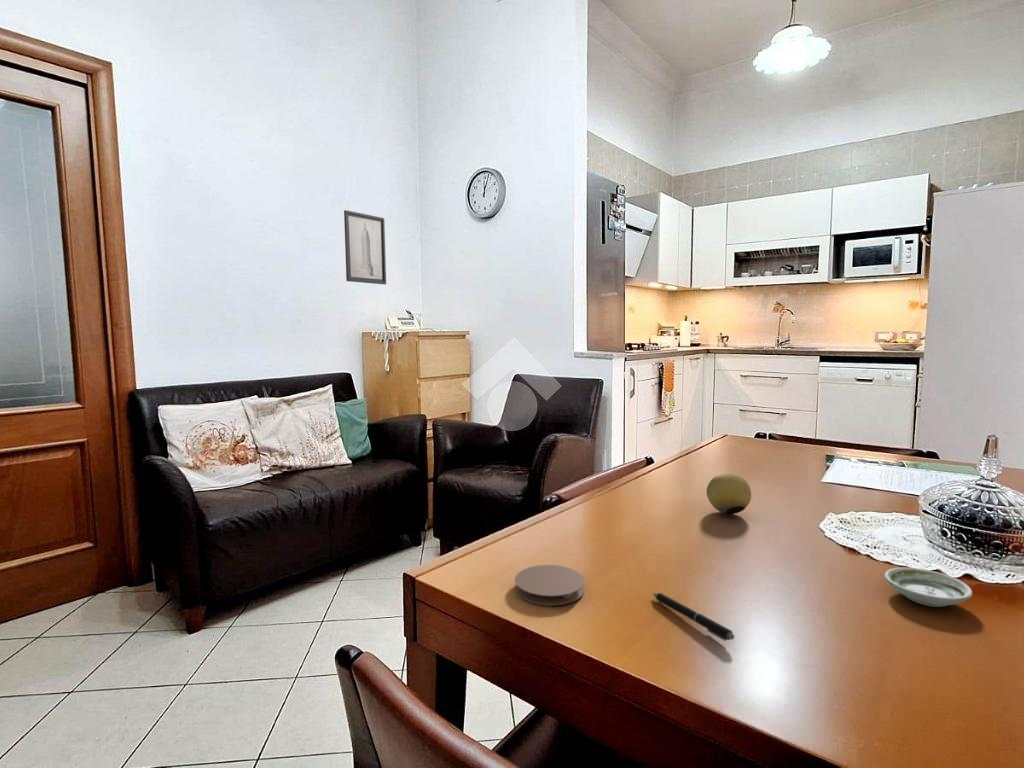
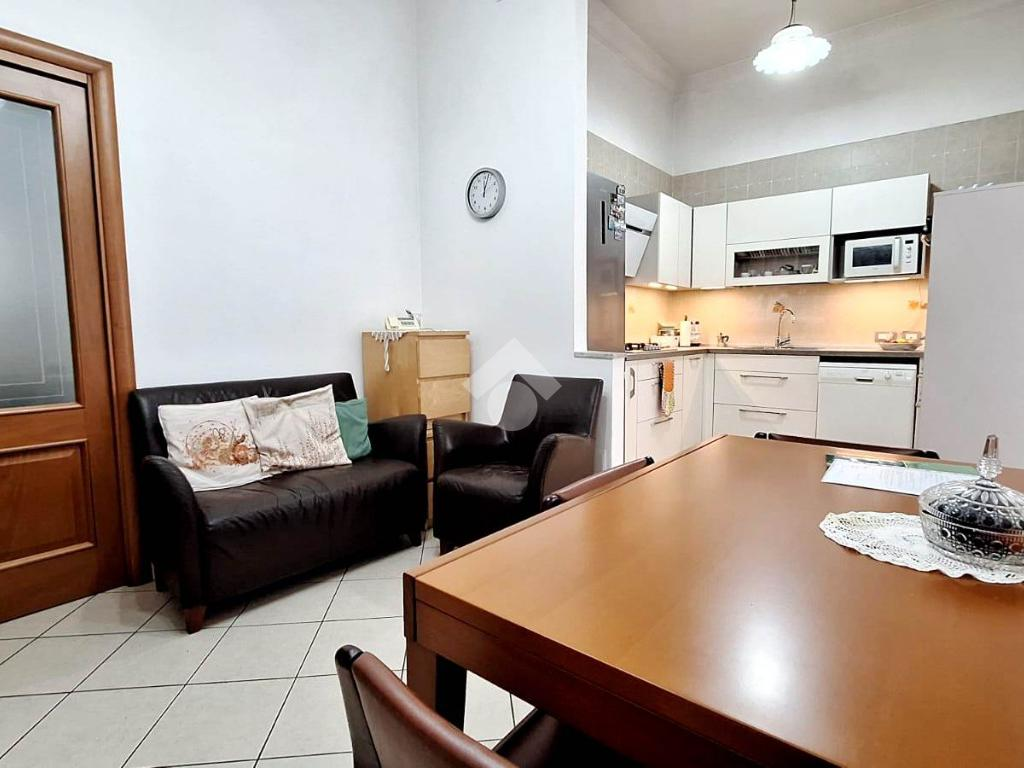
- fruit [706,472,752,516]
- pen [652,592,735,642]
- wall art [343,209,387,285]
- coaster [514,564,585,606]
- saucer [883,567,973,608]
